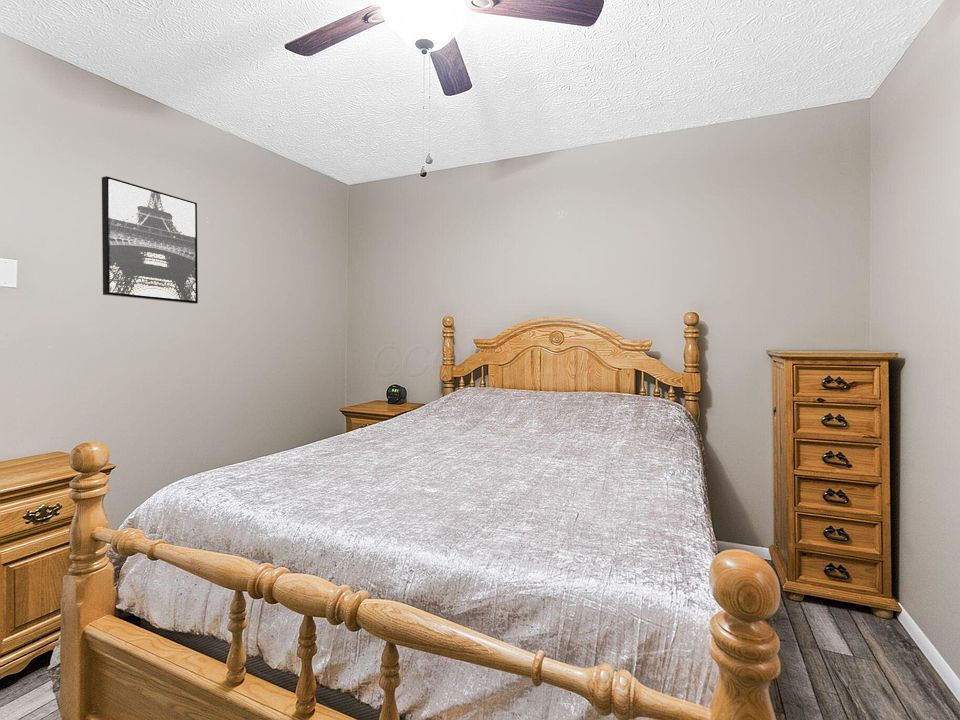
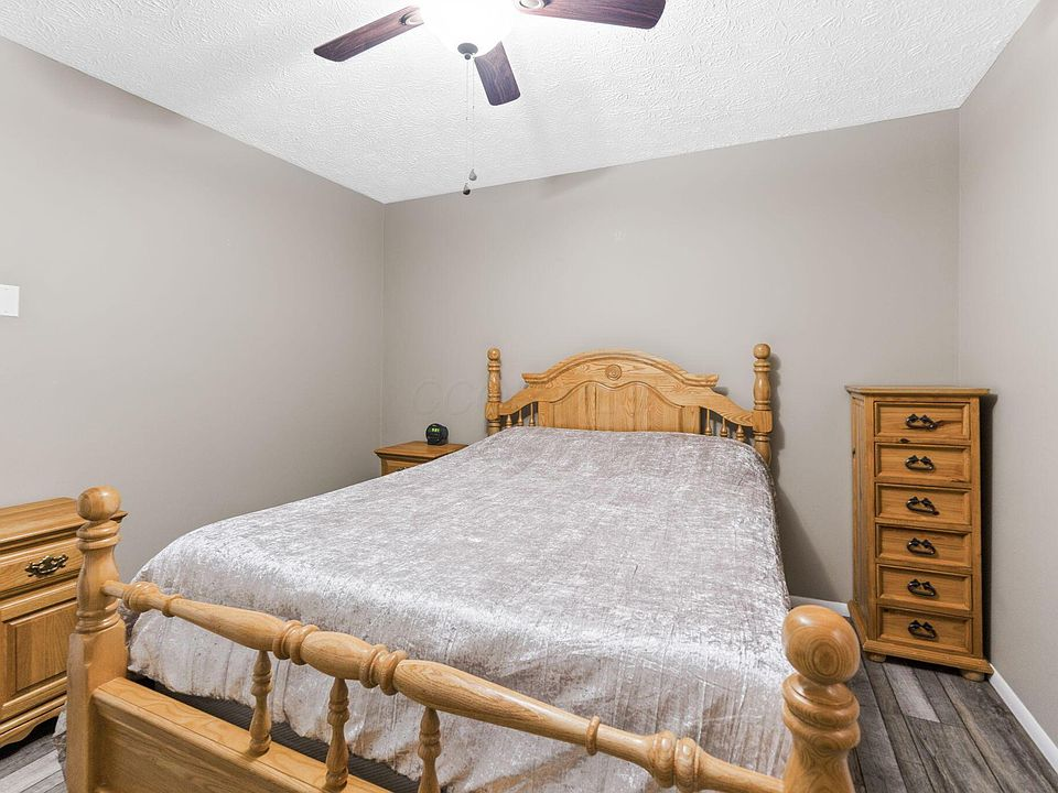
- wall art [101,175,199,305]
